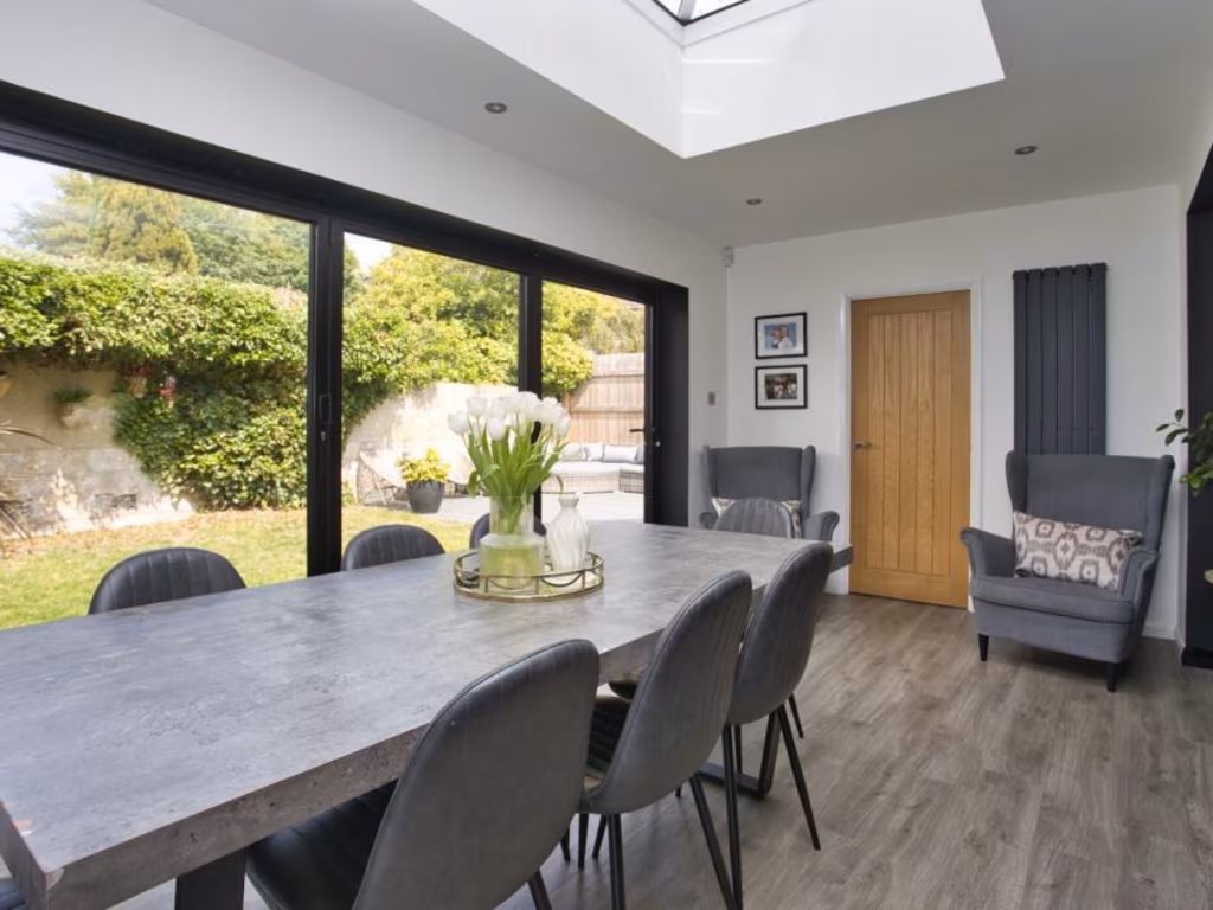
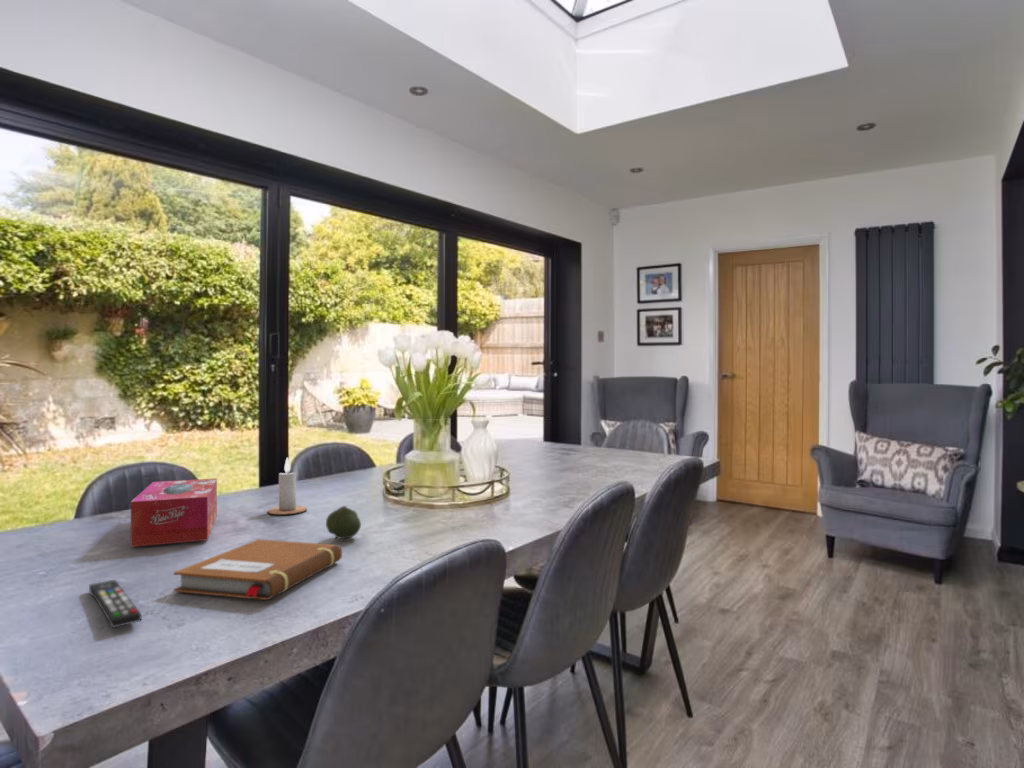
+ remote control [88,579,142,629]
+ fruit [325,505,362,540]
+ candle [266,456,308,516]
+ notebook [173,538,343,601]
+ tissue box [130,477,218,548]
